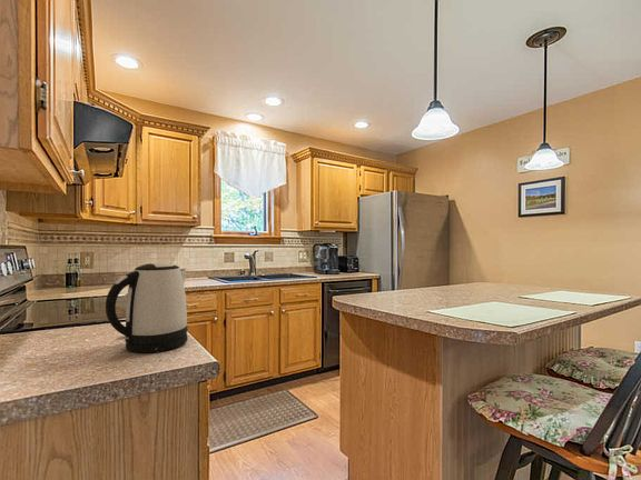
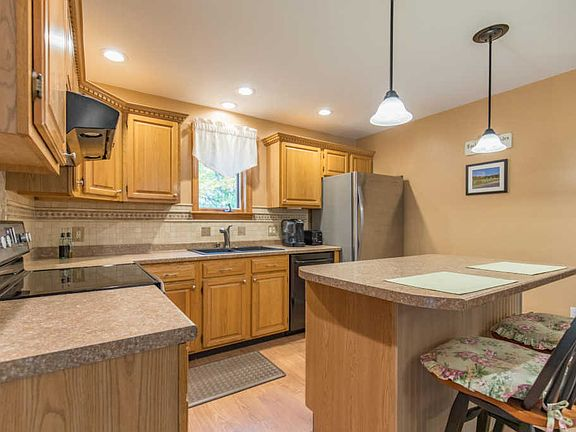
- kettle [105,262,189,353]
